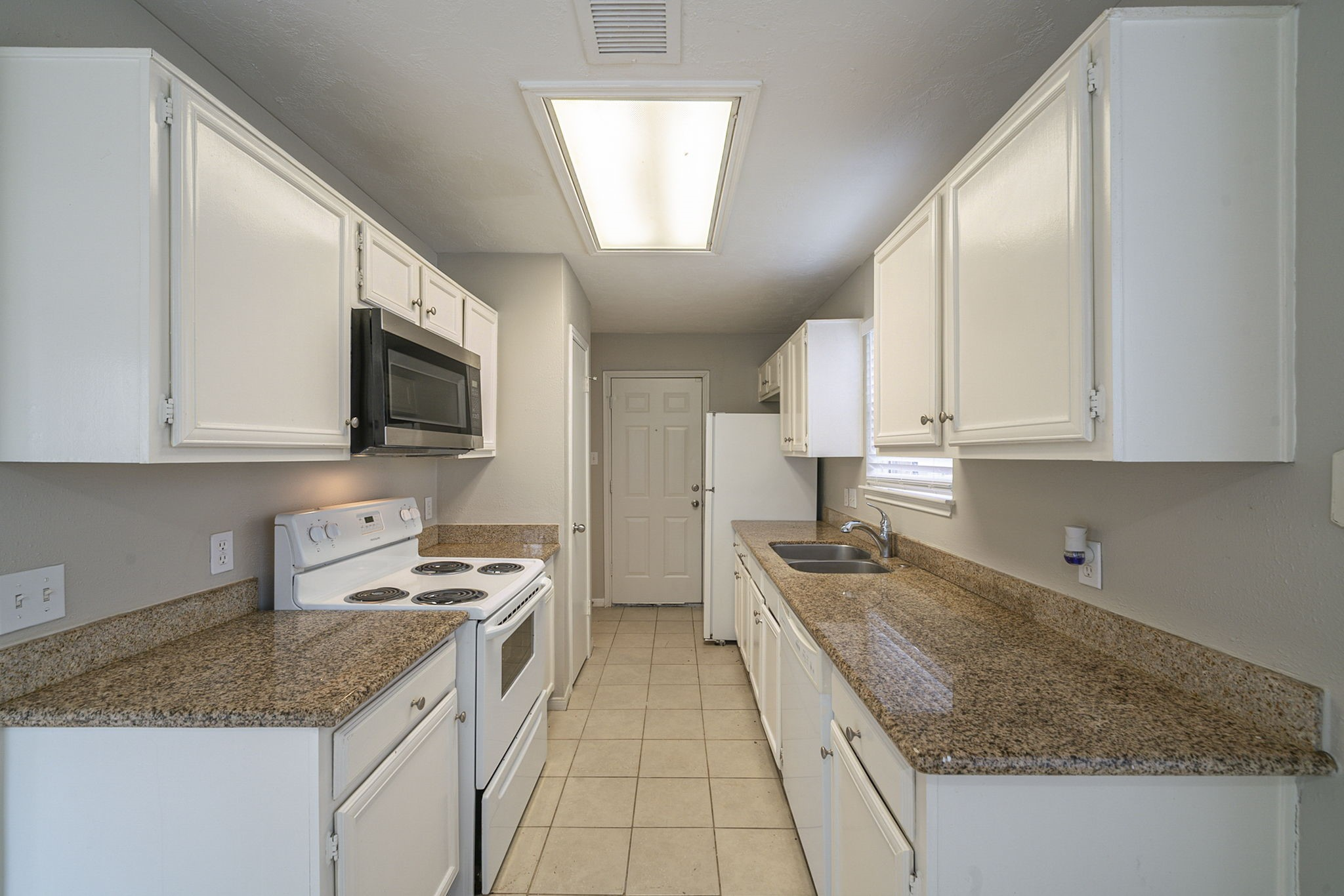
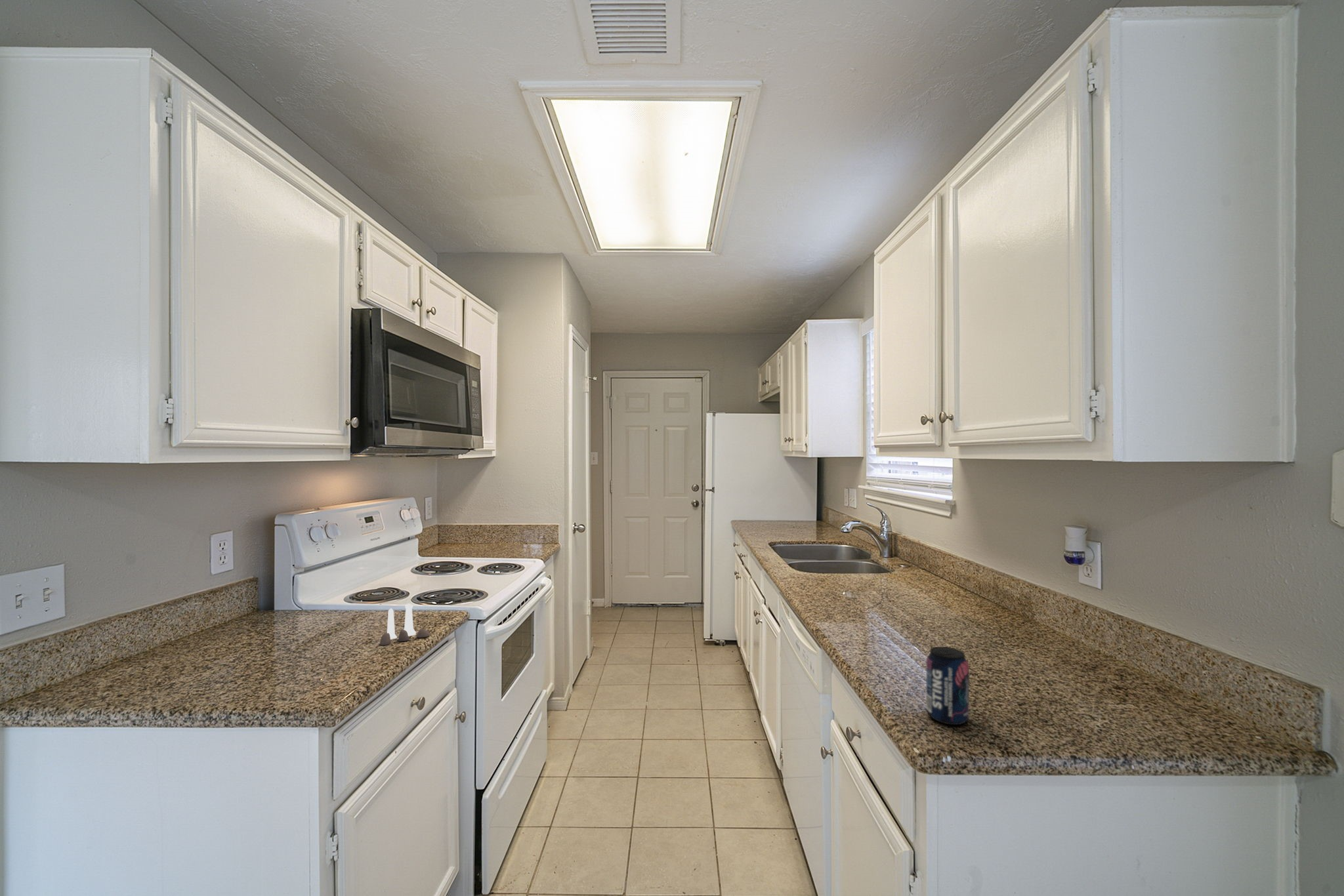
+ beverage can [926,646,970,725]
+ salt and pepper shaker set [379,603,431,646]
